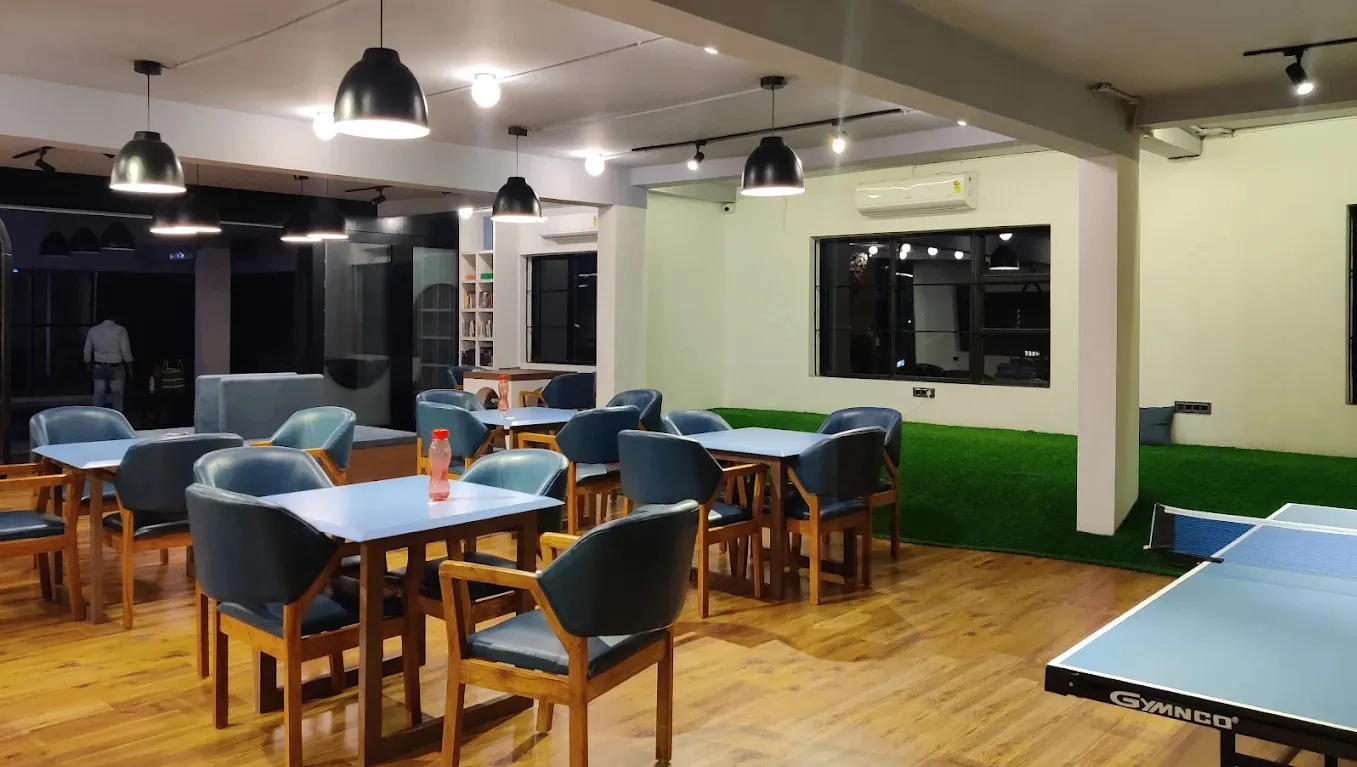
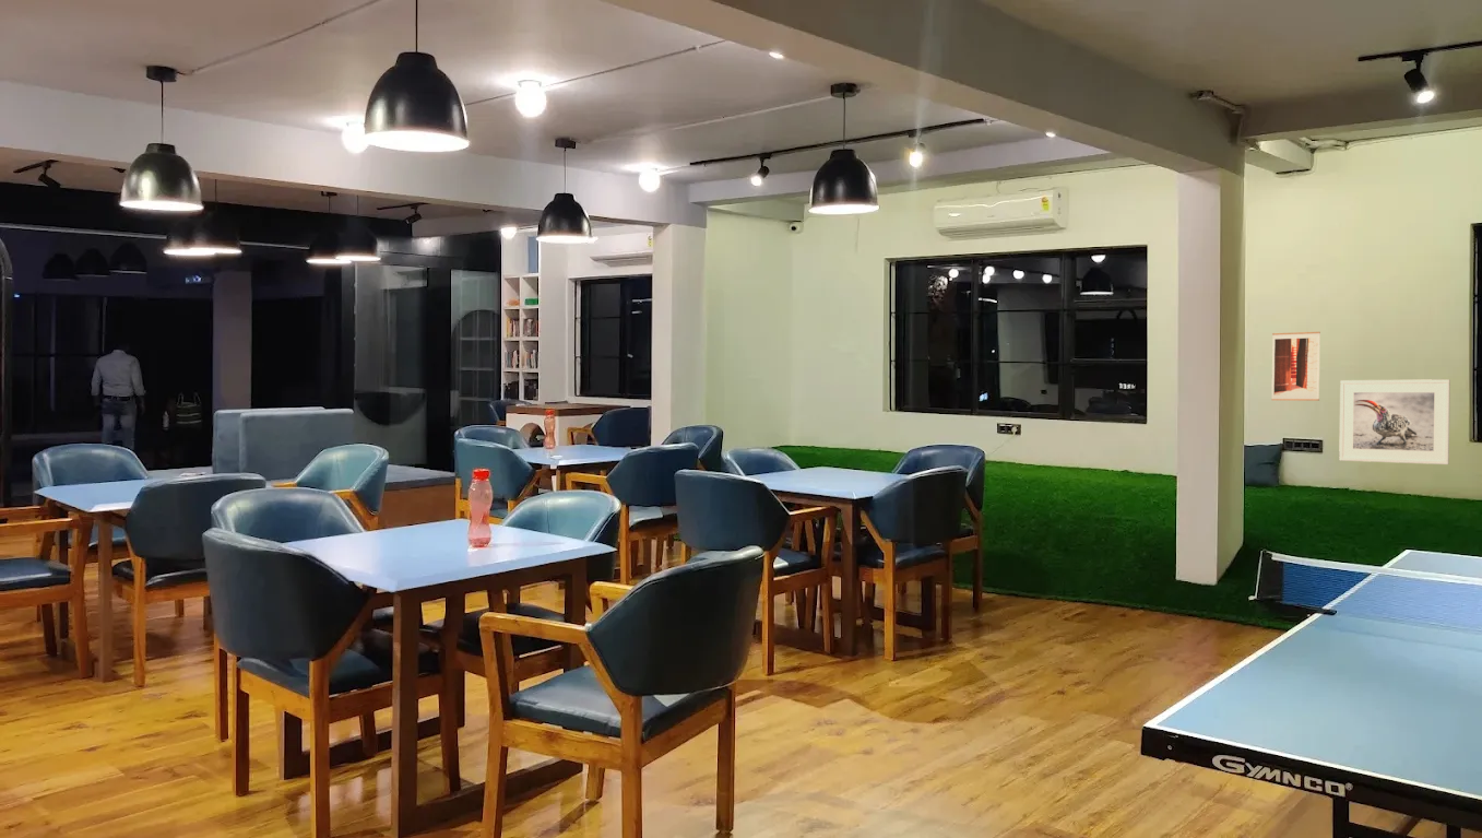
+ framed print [1338,378,1451,465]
+ wall art [1270,331,1321,402]
